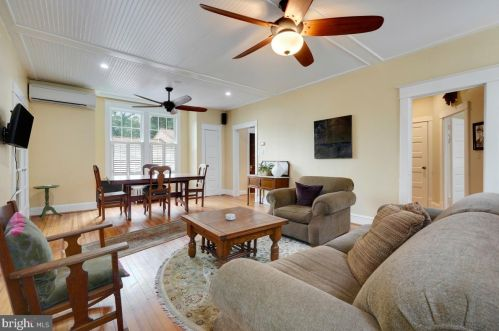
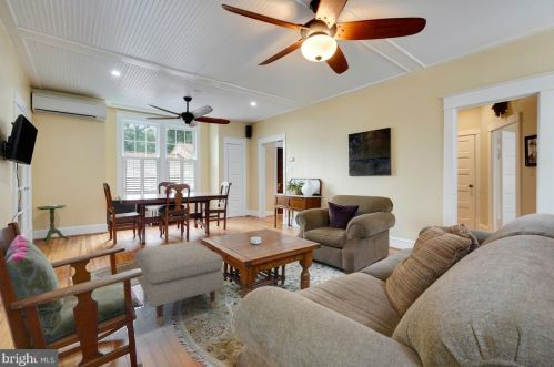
+ ottoman [134,241,225,326]
